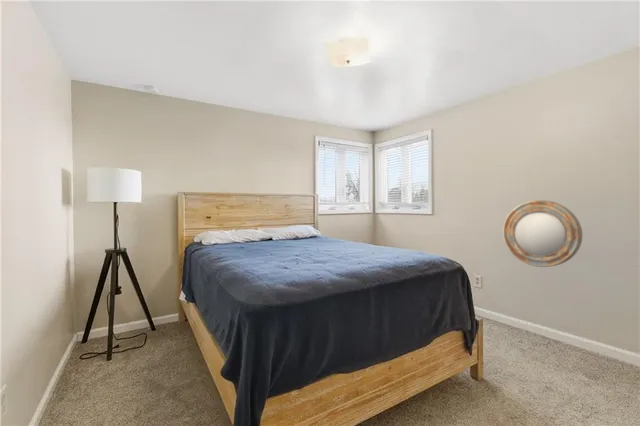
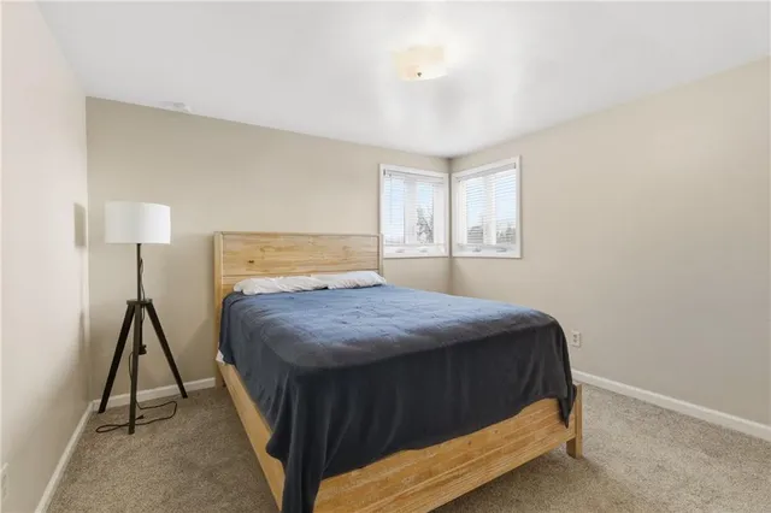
- home mirror [502,199,583,268]
